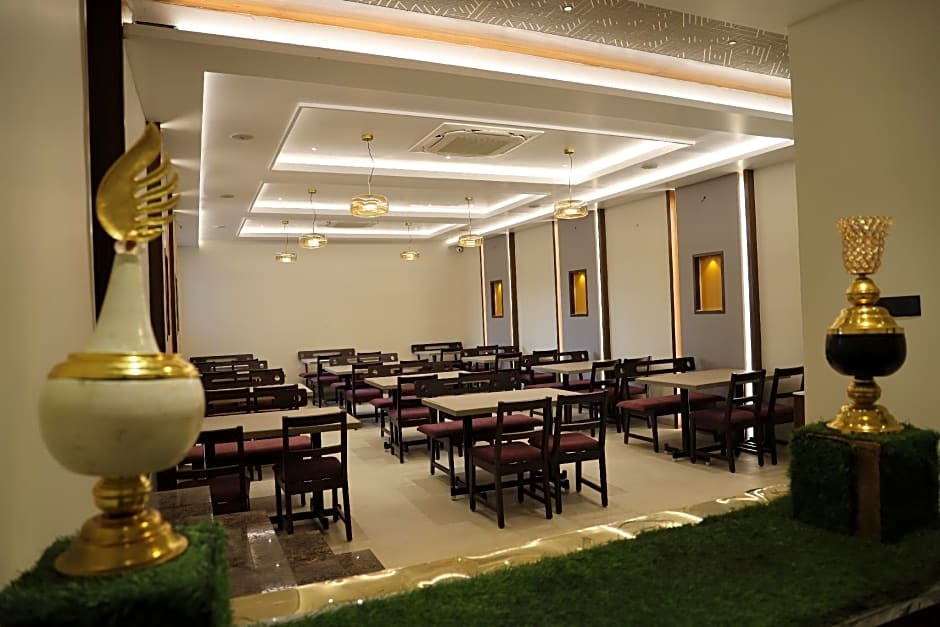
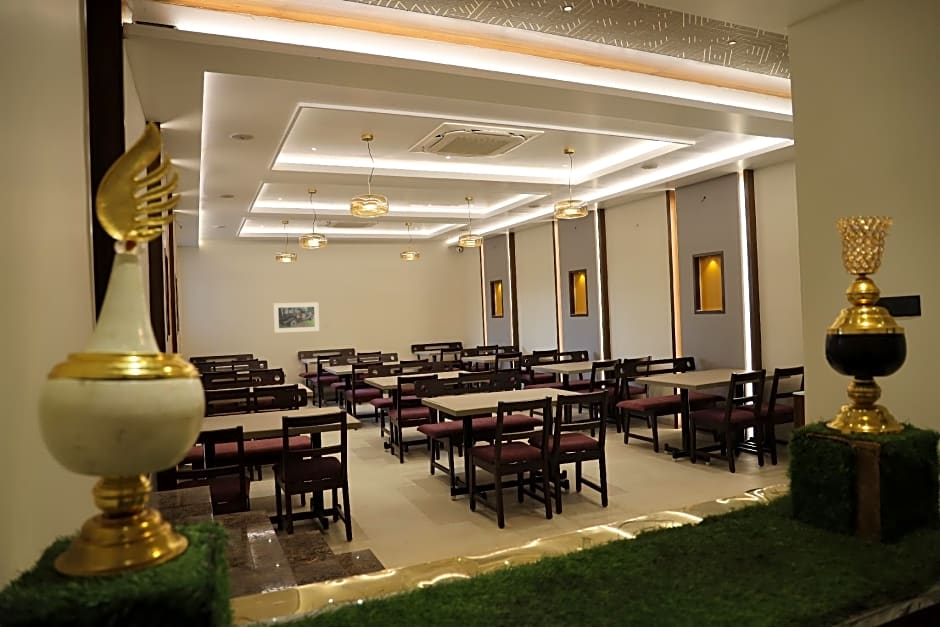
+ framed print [273,301,320,334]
